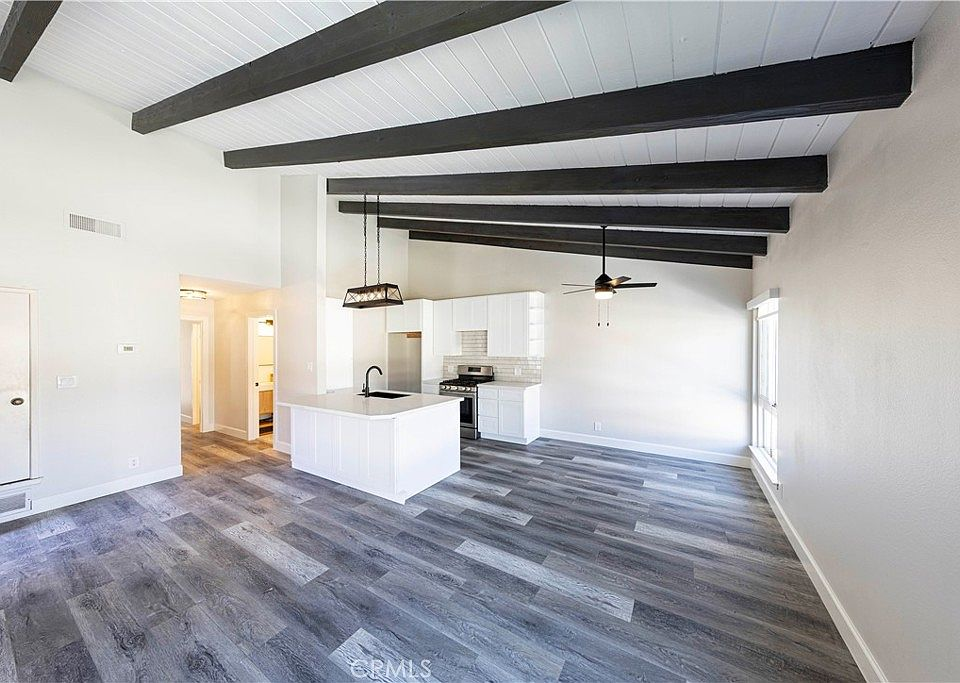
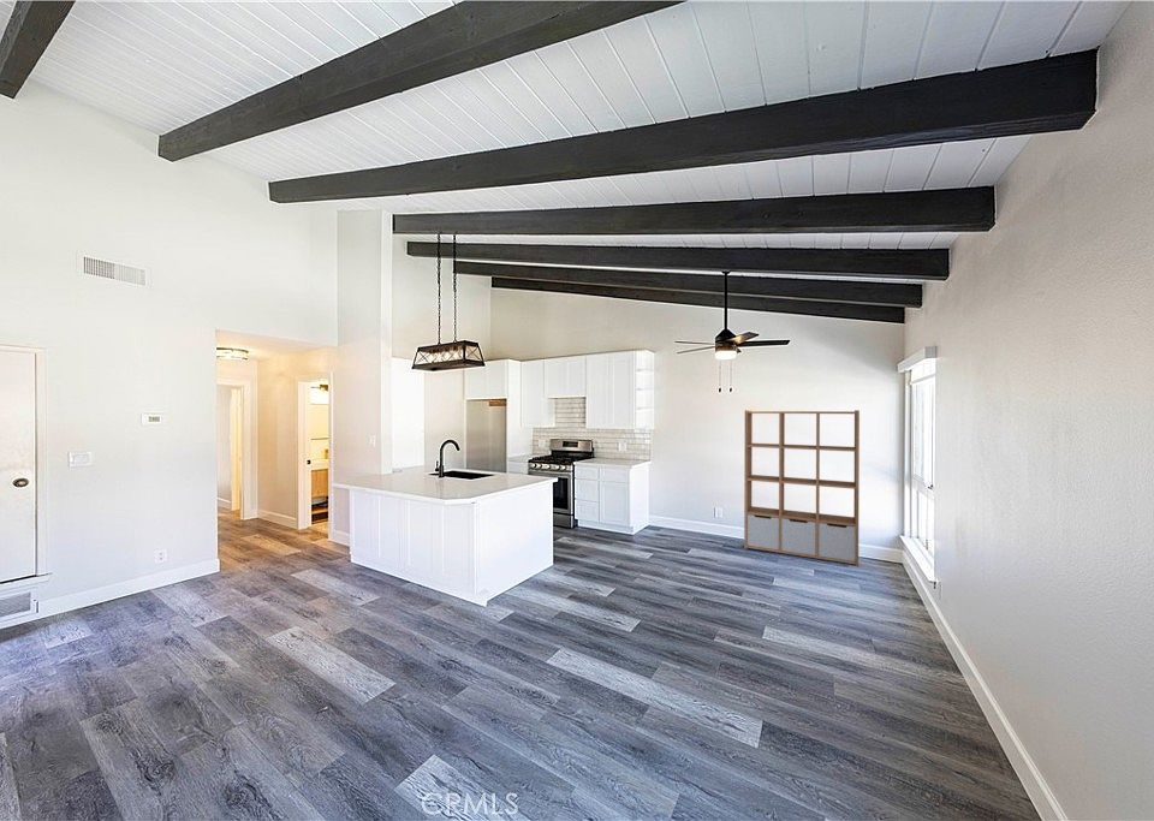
+ shelving unit [743,409,861,567]
